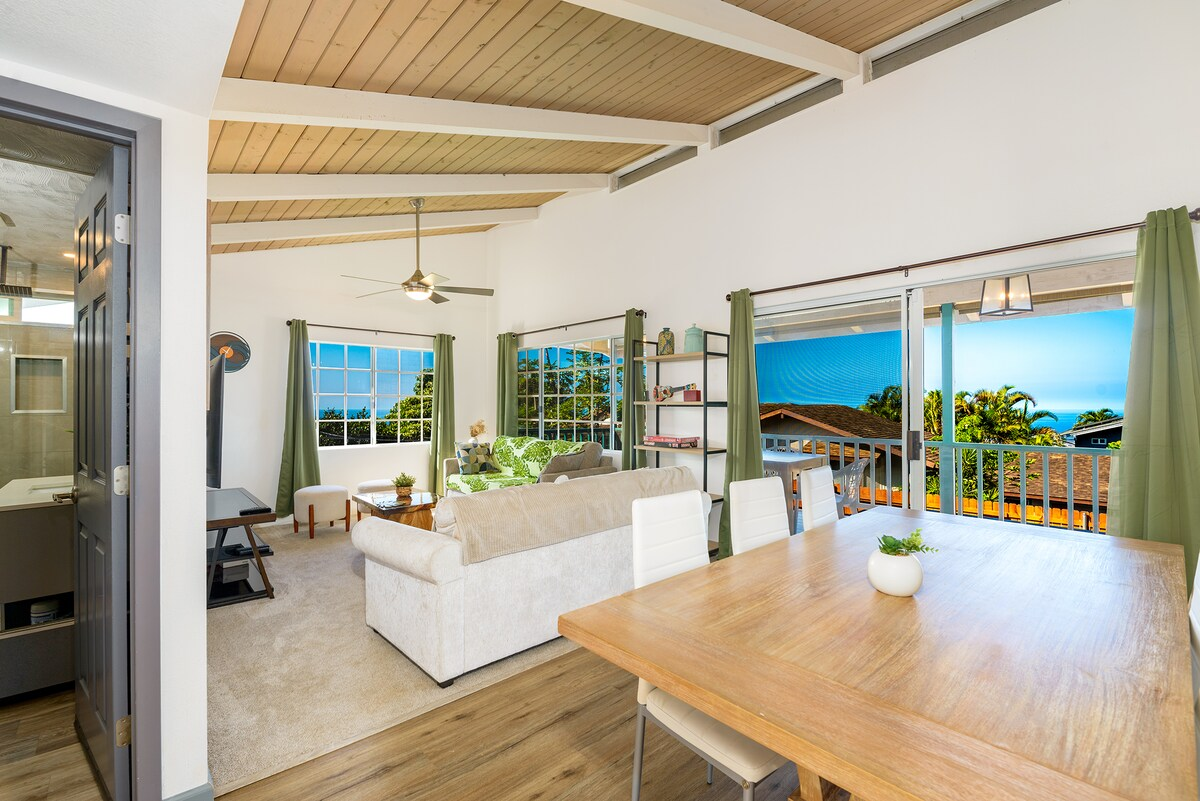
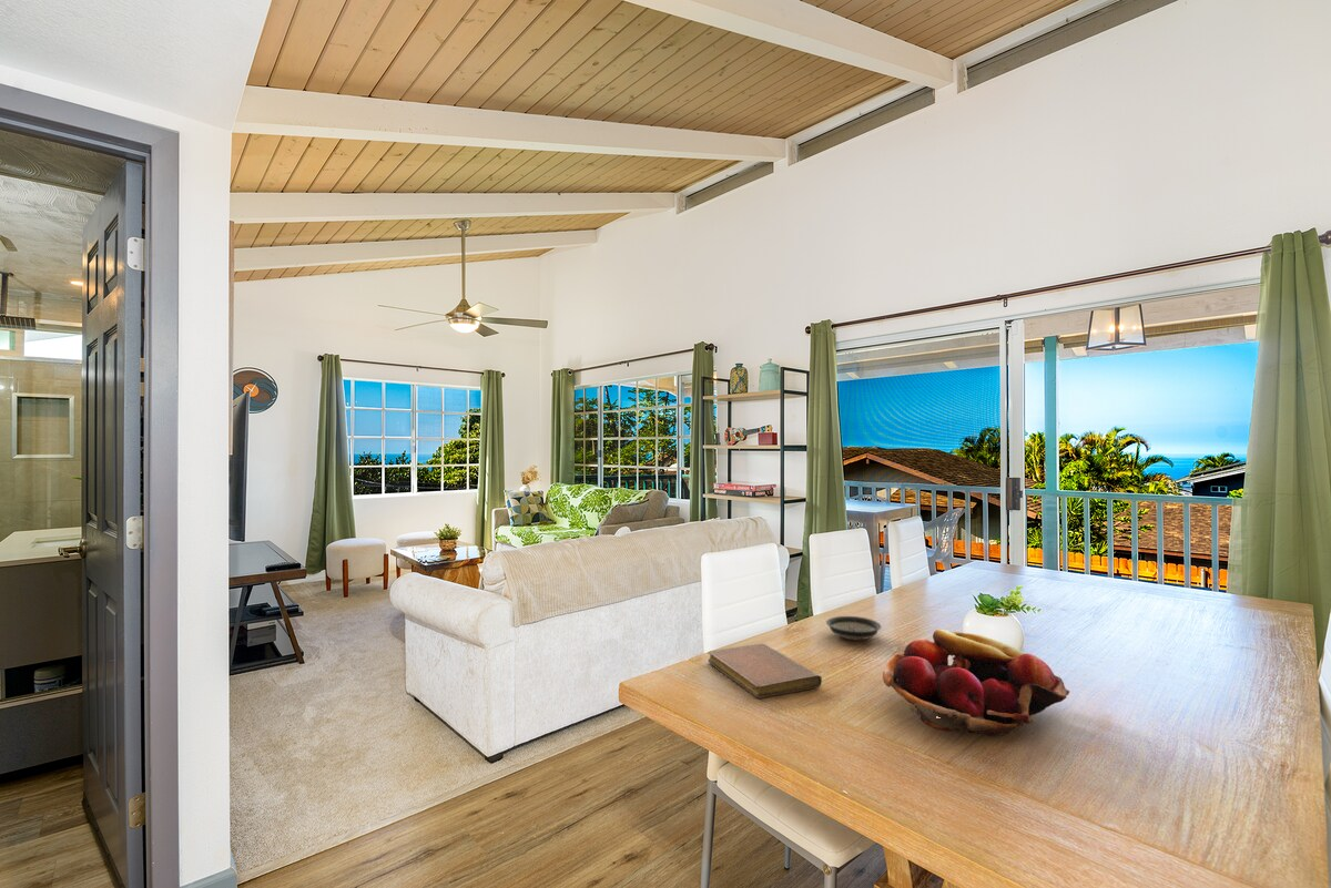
+ saucer [825,615,883,641]
+ notebook [707,643,823,700]
+ fruit basket [882,629,1070,737]
